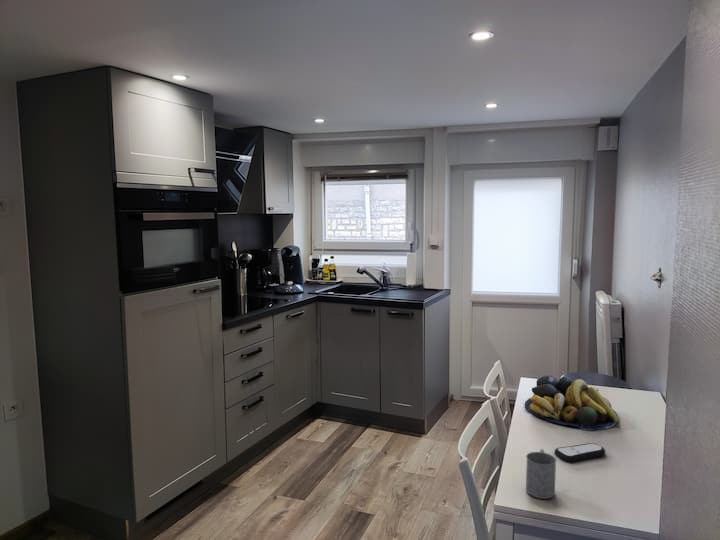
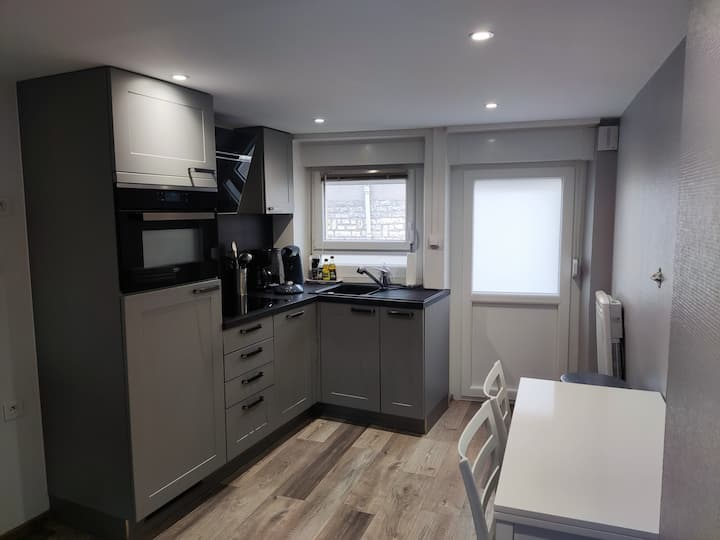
- remote control [554,442,606,463]
- fruit bowl [524,374,619,432]
- mug [525,448,557,500]
